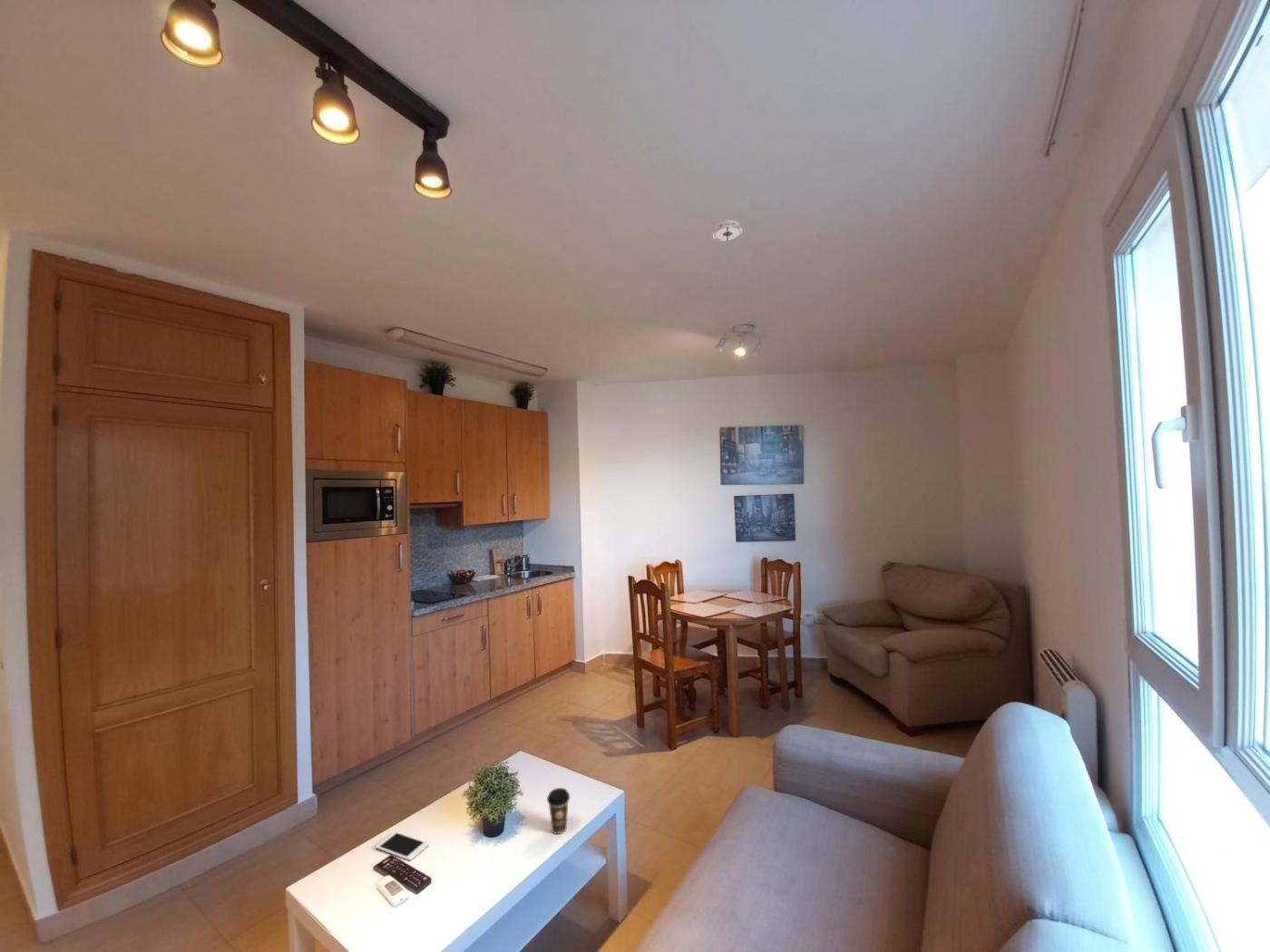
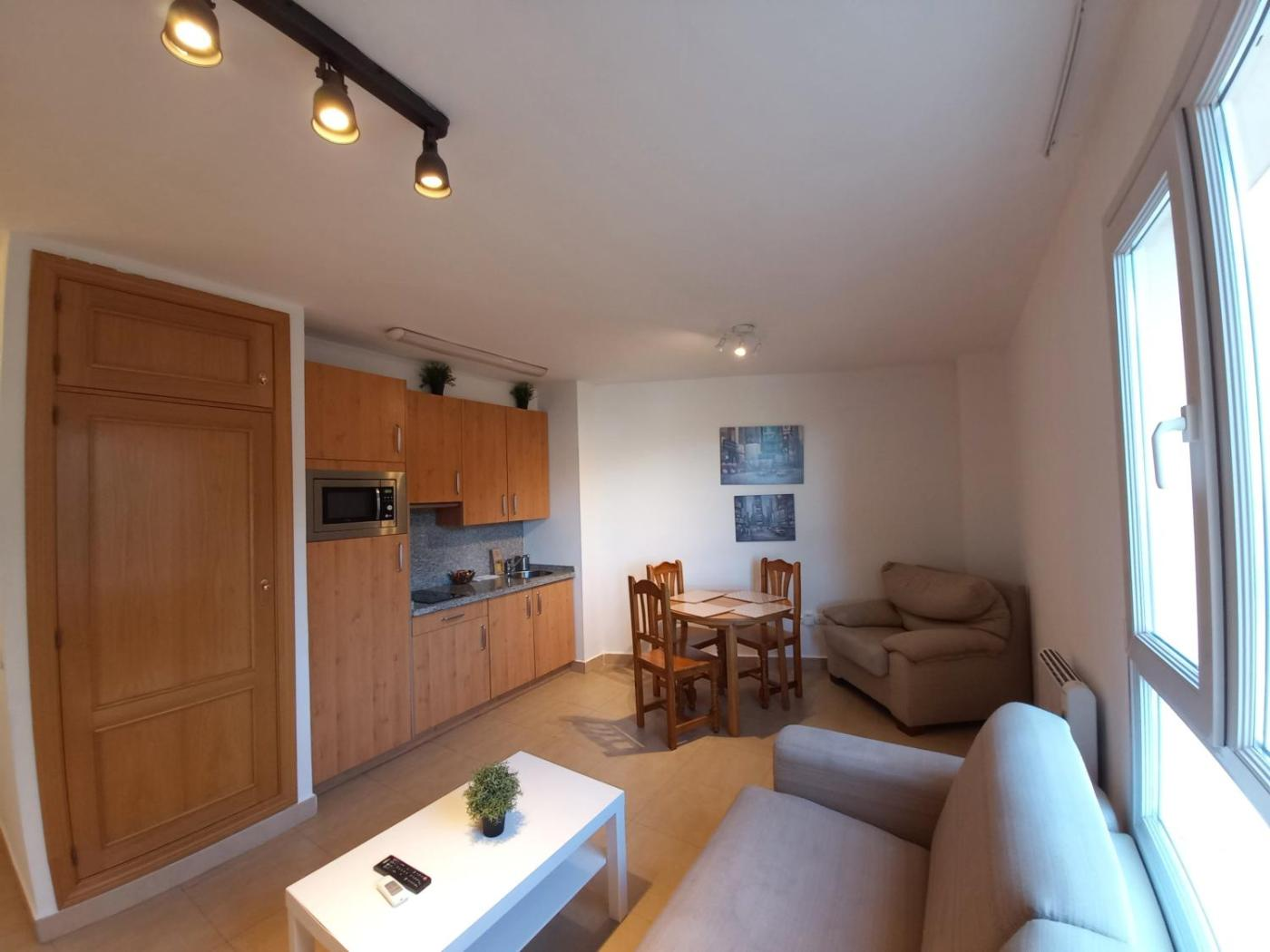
- cell phone [375,831,430,861]
- coffee cup [546,787,571,835]
- smoke detector [711,219,743,245]
